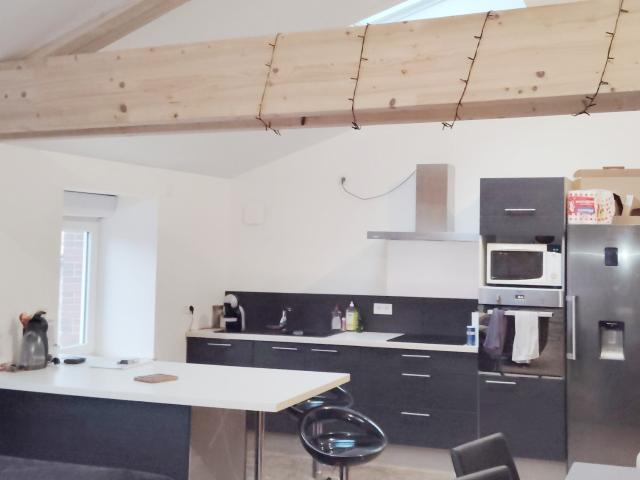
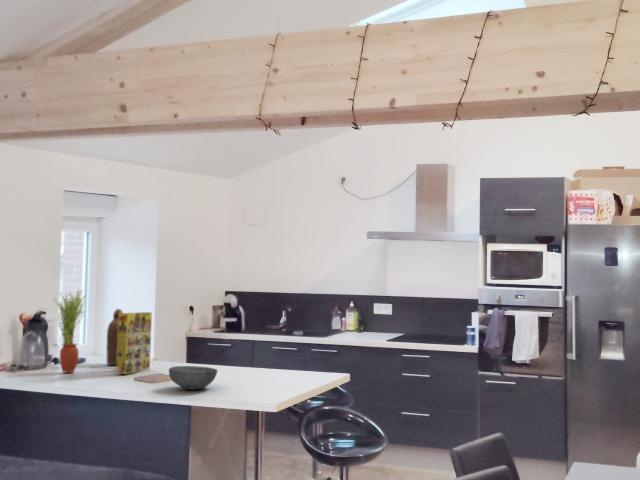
+ cereal box [116,311,153,375]
+ potted plant [53,288,86,374]
+ bottle [105,308,124,366]
+ bowl [168,365,219,391]
